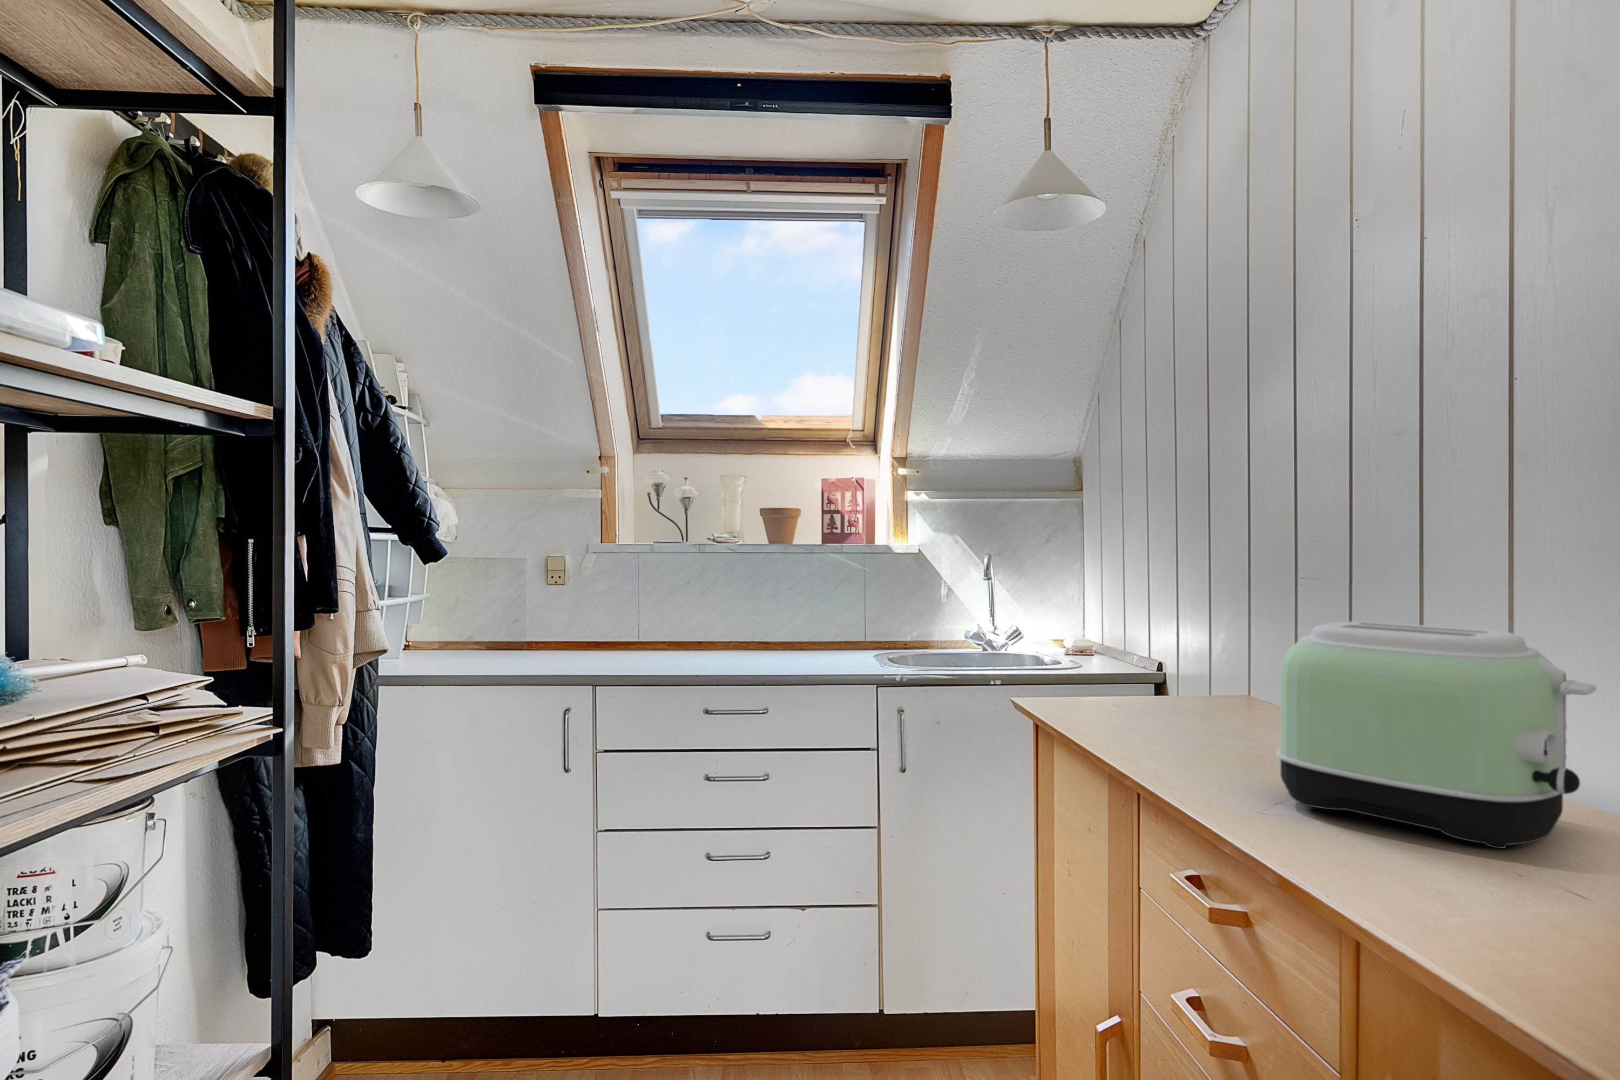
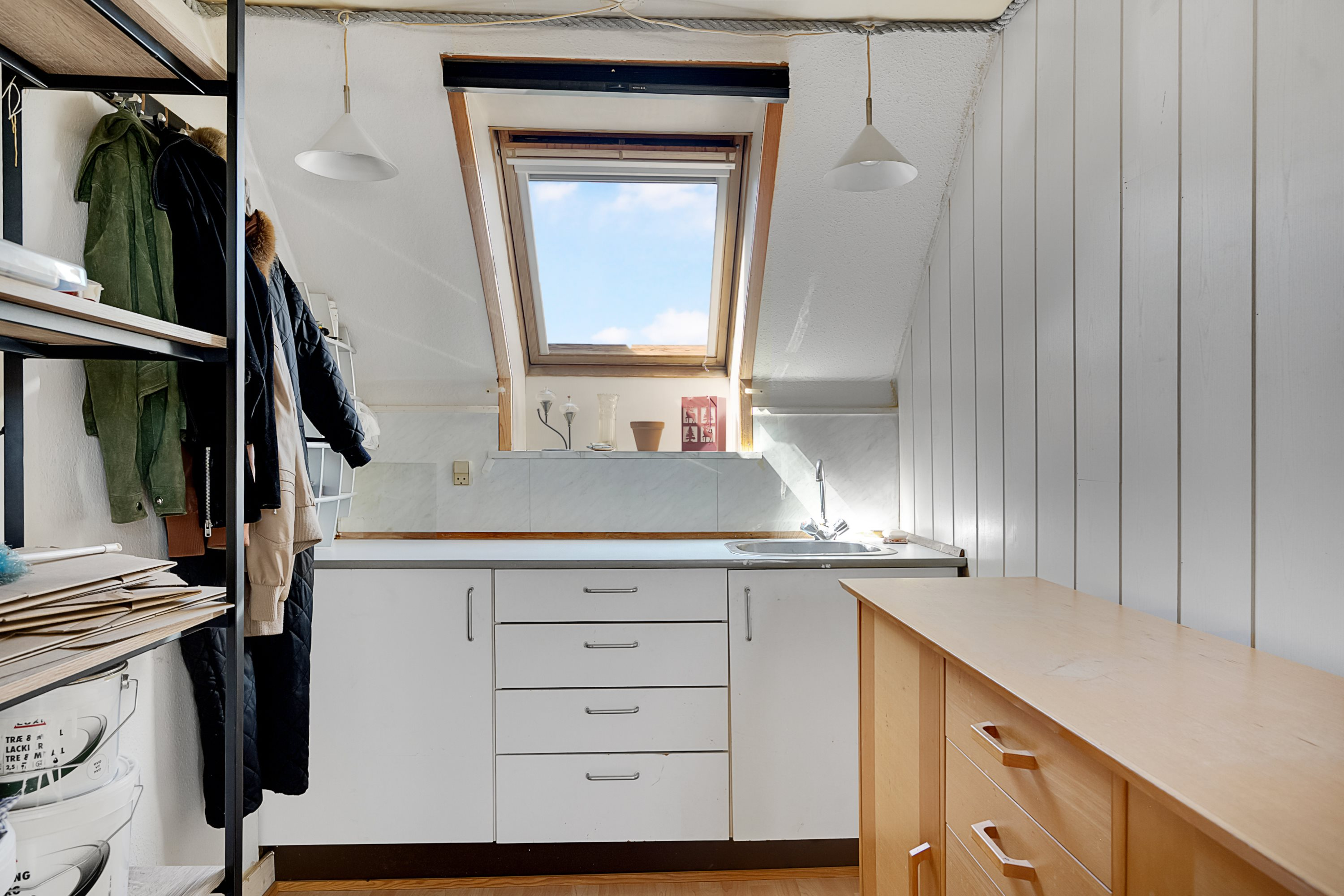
- toaster [1275,621,1597,849]
